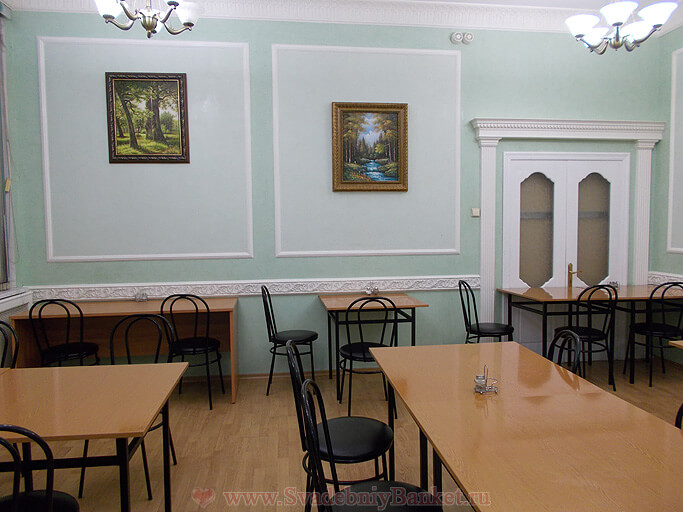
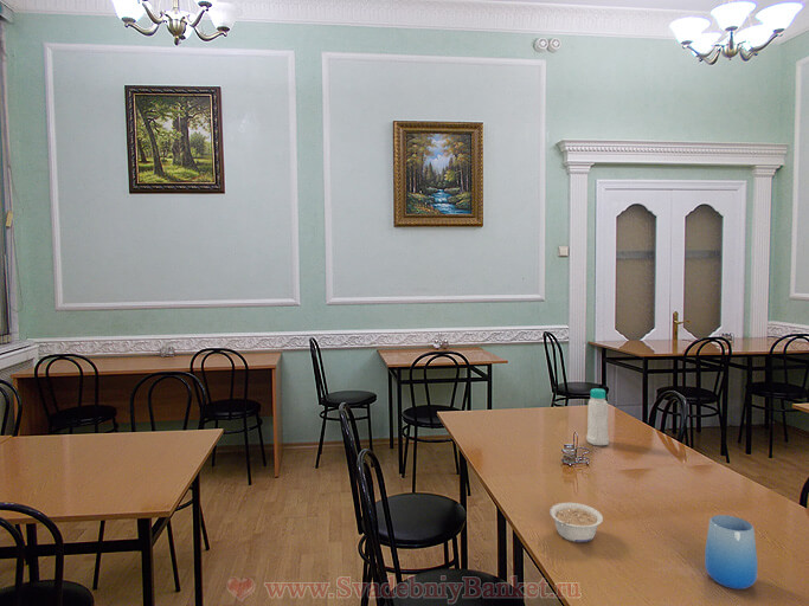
+ cup [704,514,759,591]
+ bottle [585,387,610,446]
+ legume [548,502,604,543]
